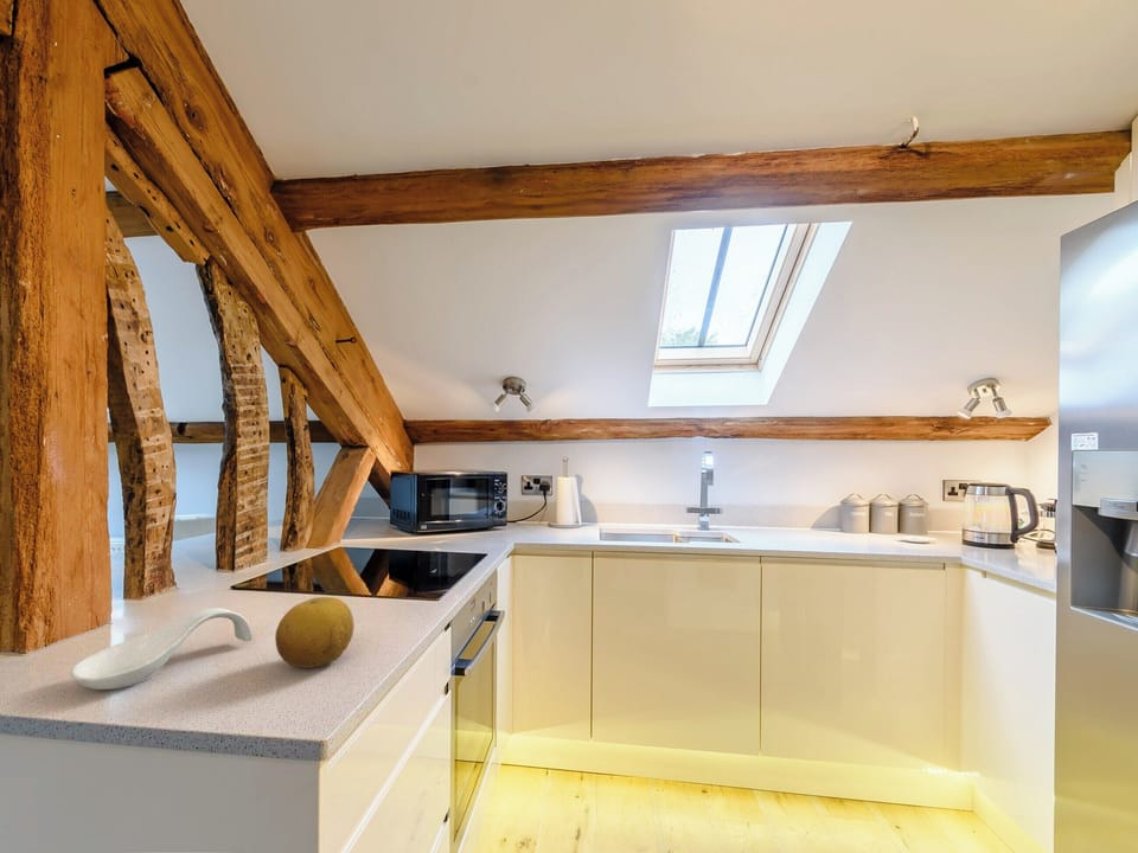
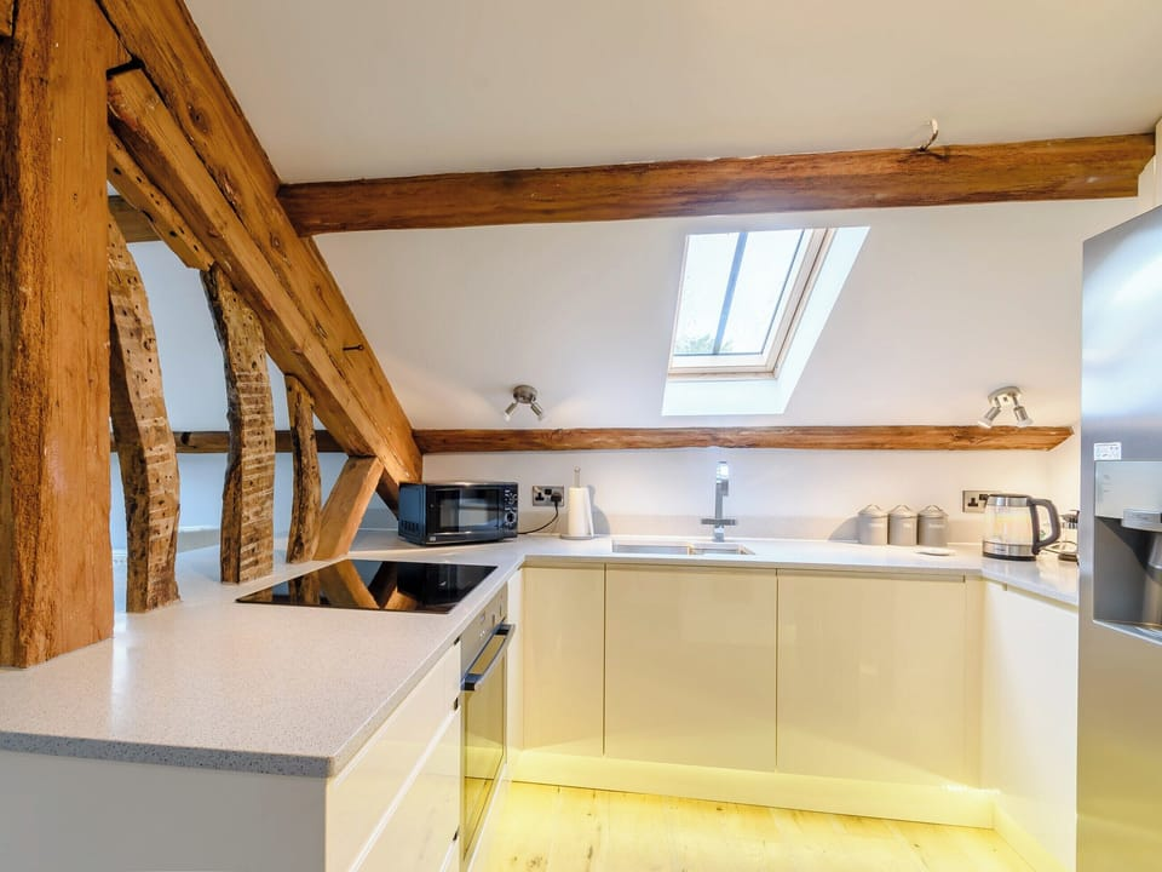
- spoon rest [70,607,254,691]
- fruit [274,596,356,669]
